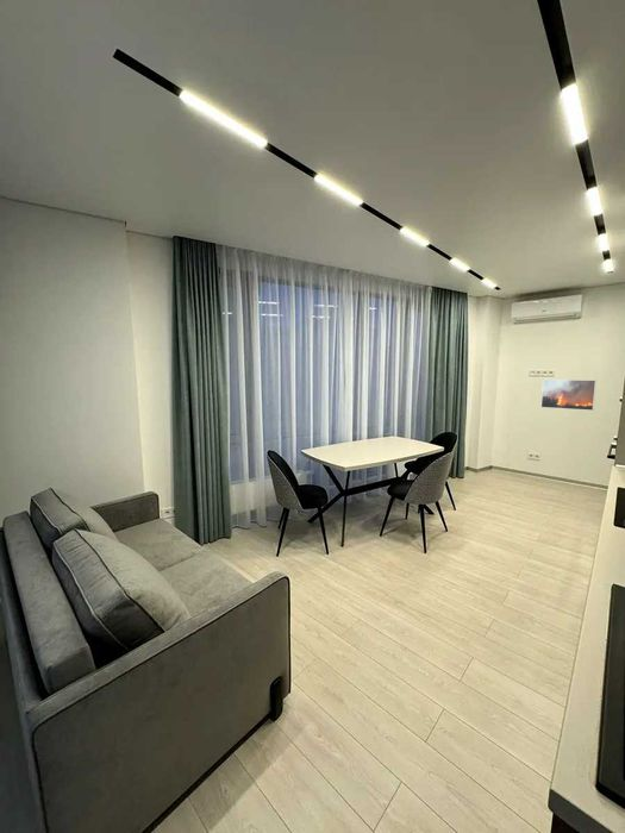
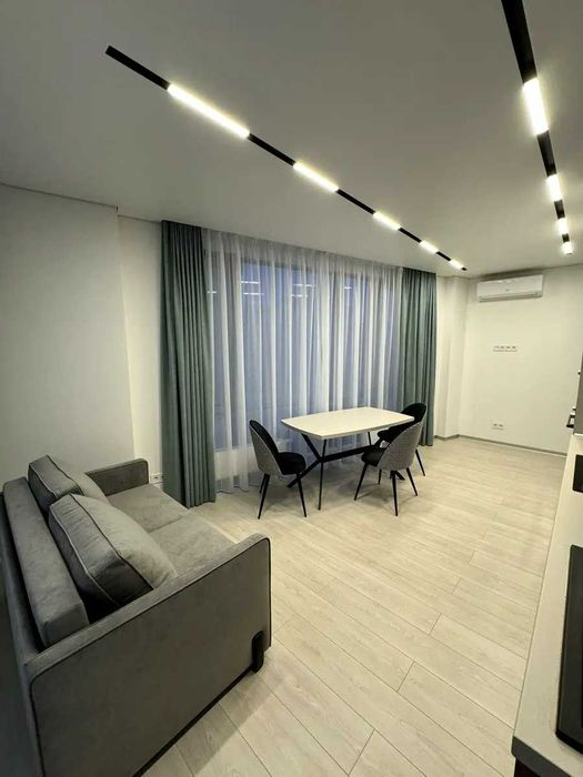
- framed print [540,378,598,412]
